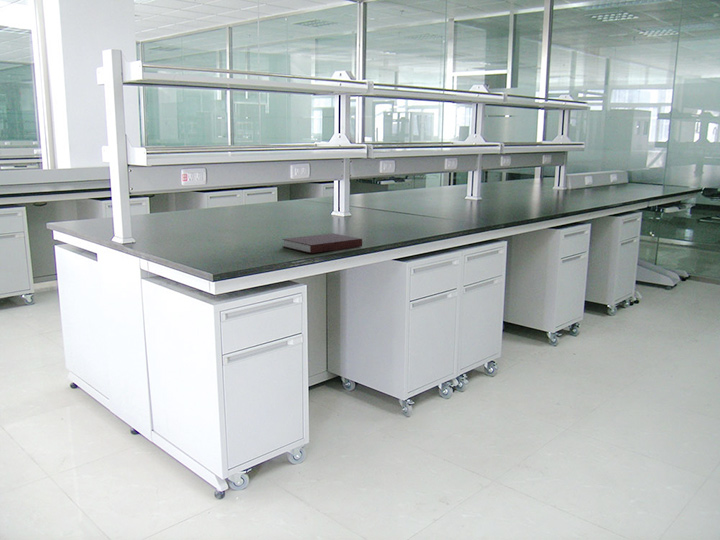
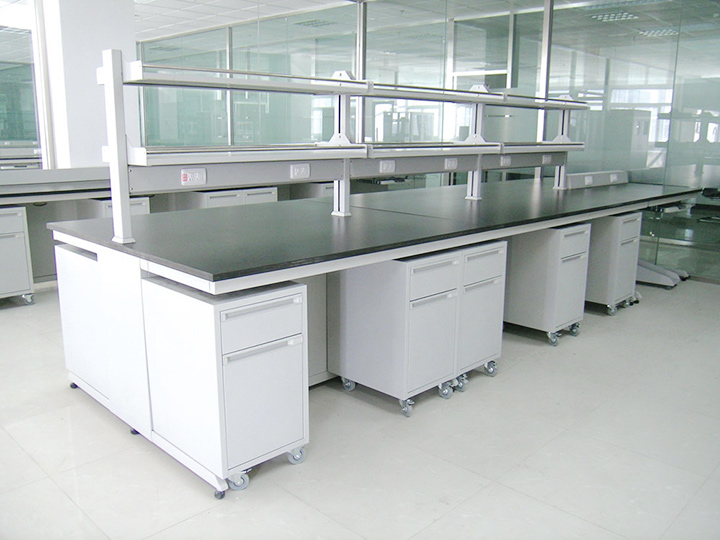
- notebook [281,232,363,254]
